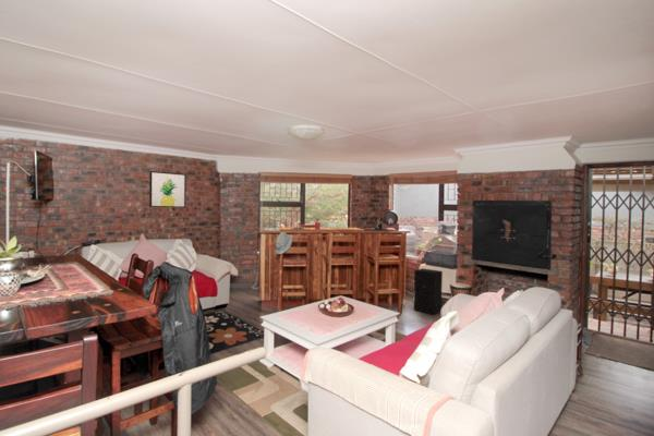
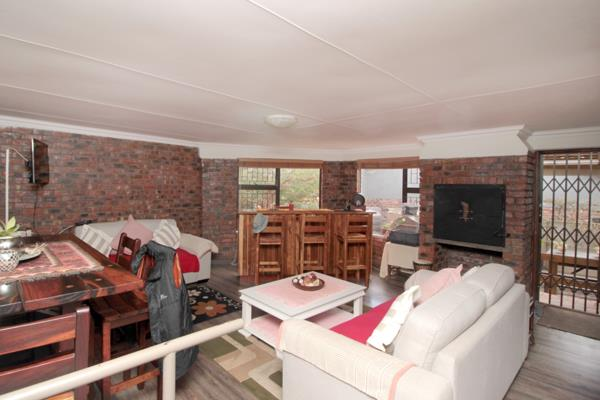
- speaker [413,267,444,315]
- wall art [148,170,187,208]
